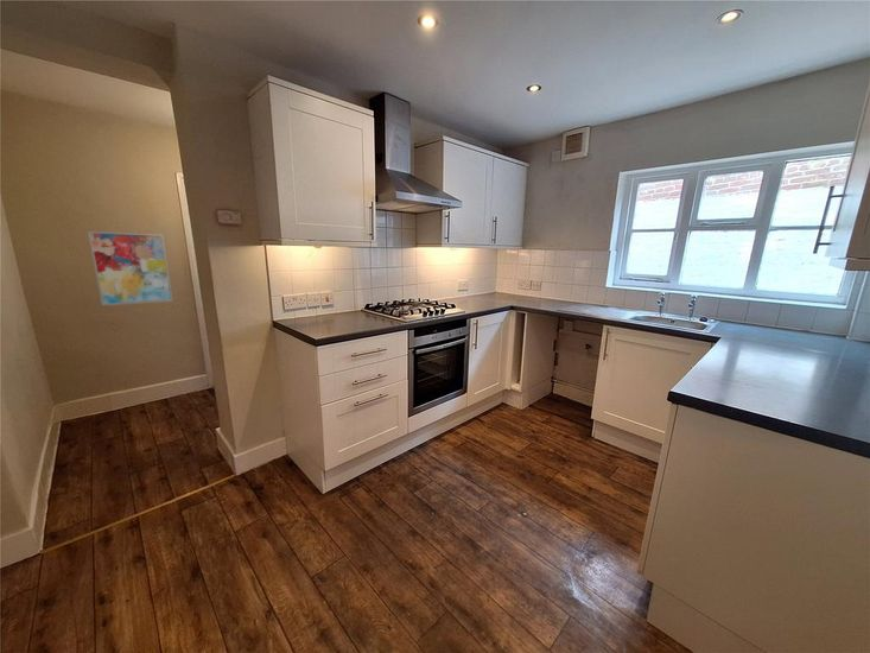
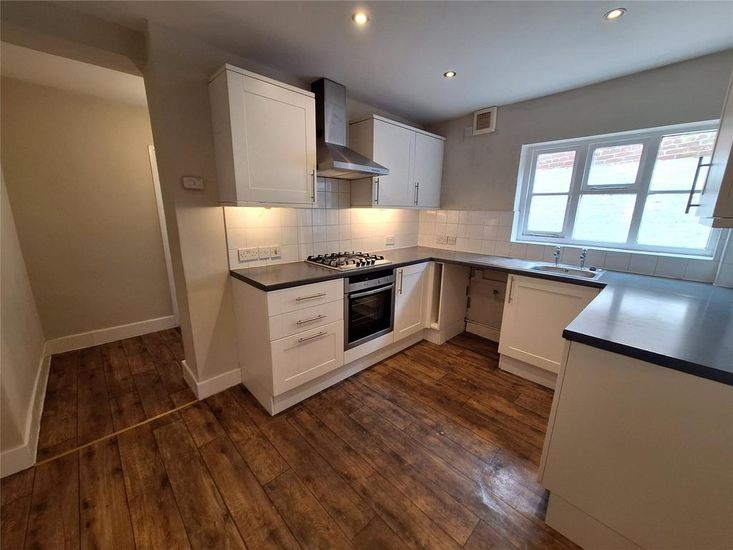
- wall art [87,230,174,306]
